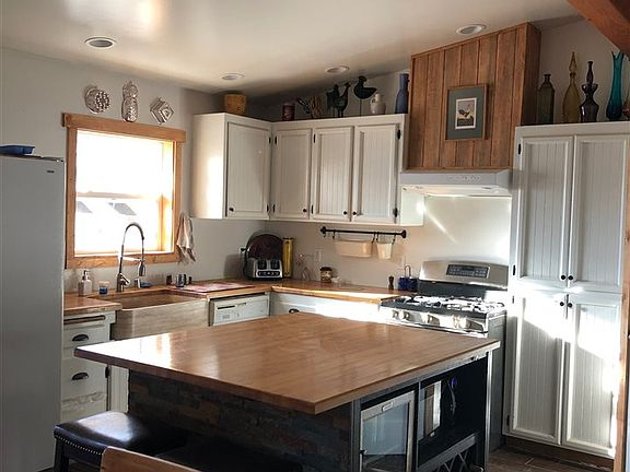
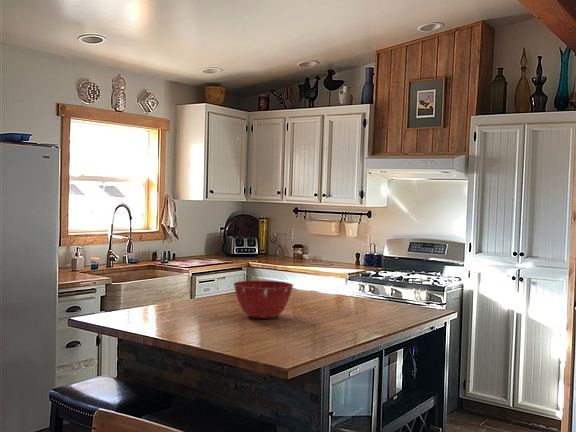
+ mixing bowl [232,279,294,319]
